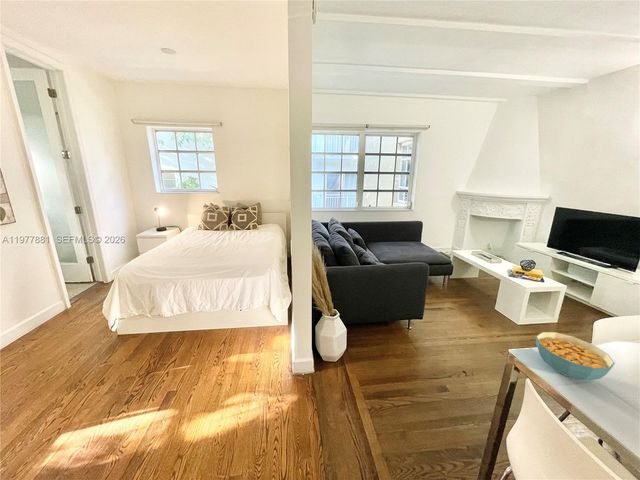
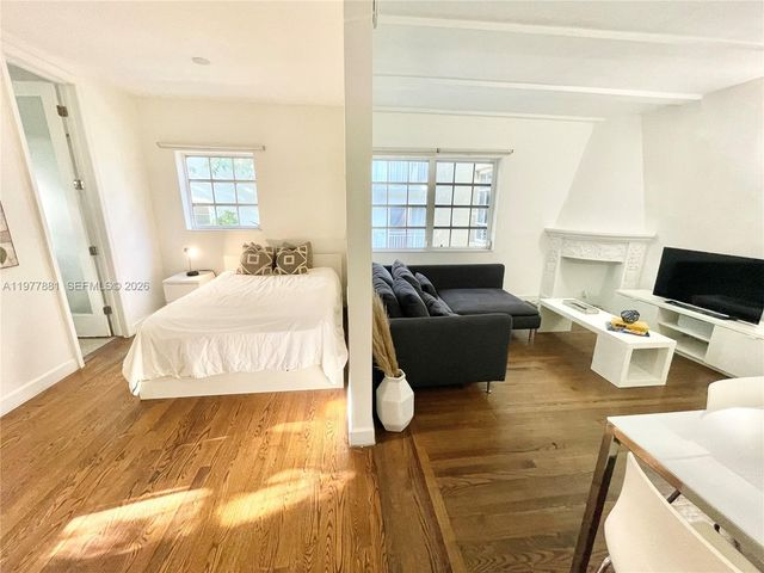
- cereal bowl [535,331,616,381]
